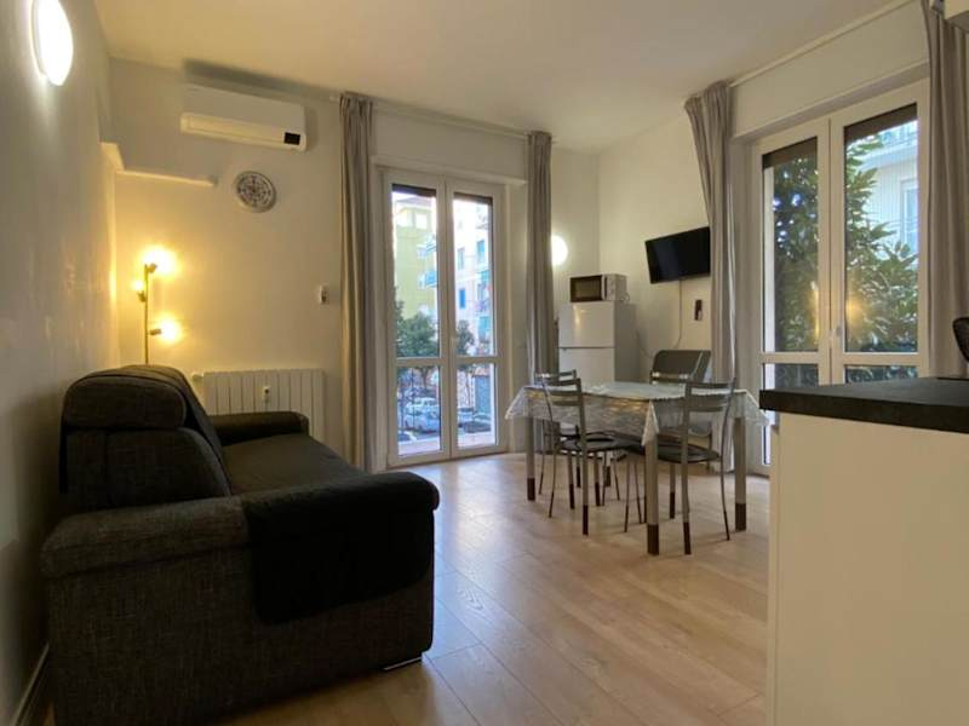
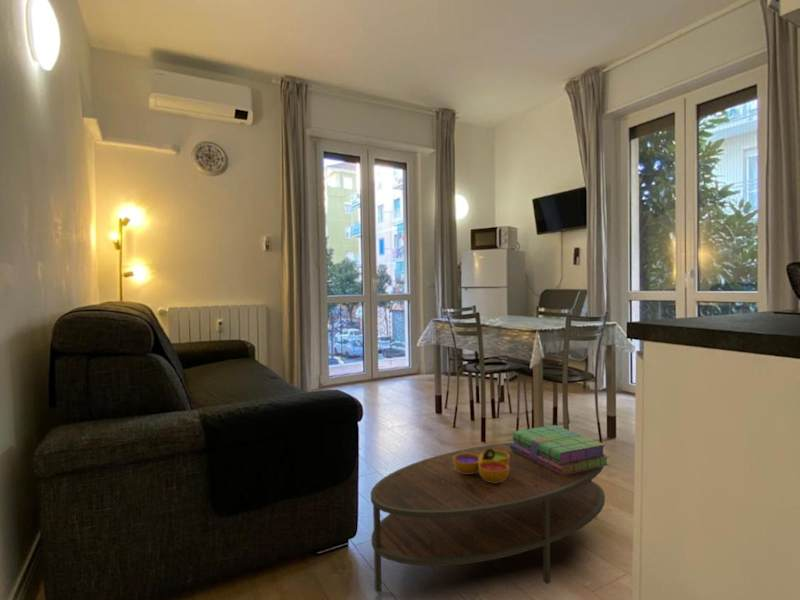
+ coffee table [370,442,606,593]
+ decorative bowl [453,448,509,483]
+ stack of books [510,424,610,475]
